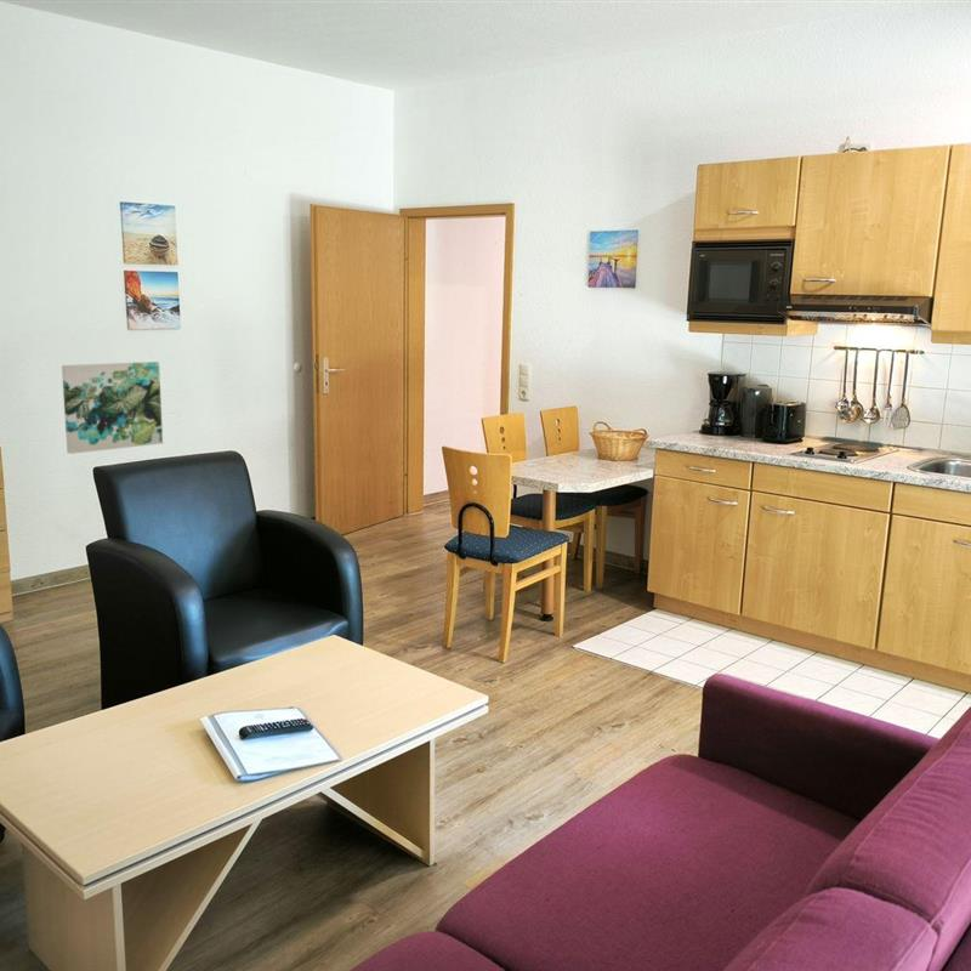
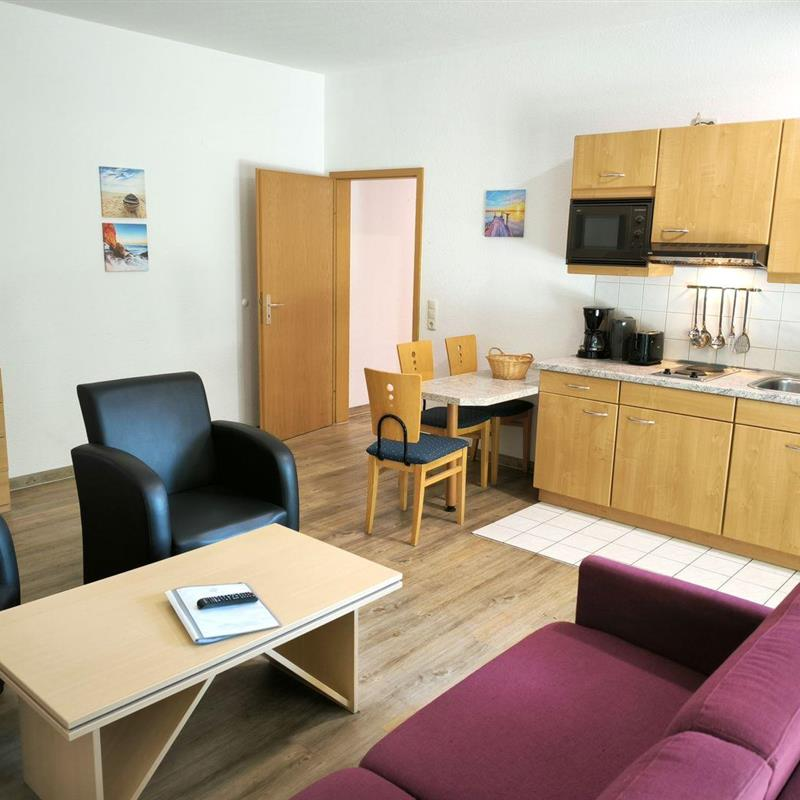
- wall art [61,360,164,455]
